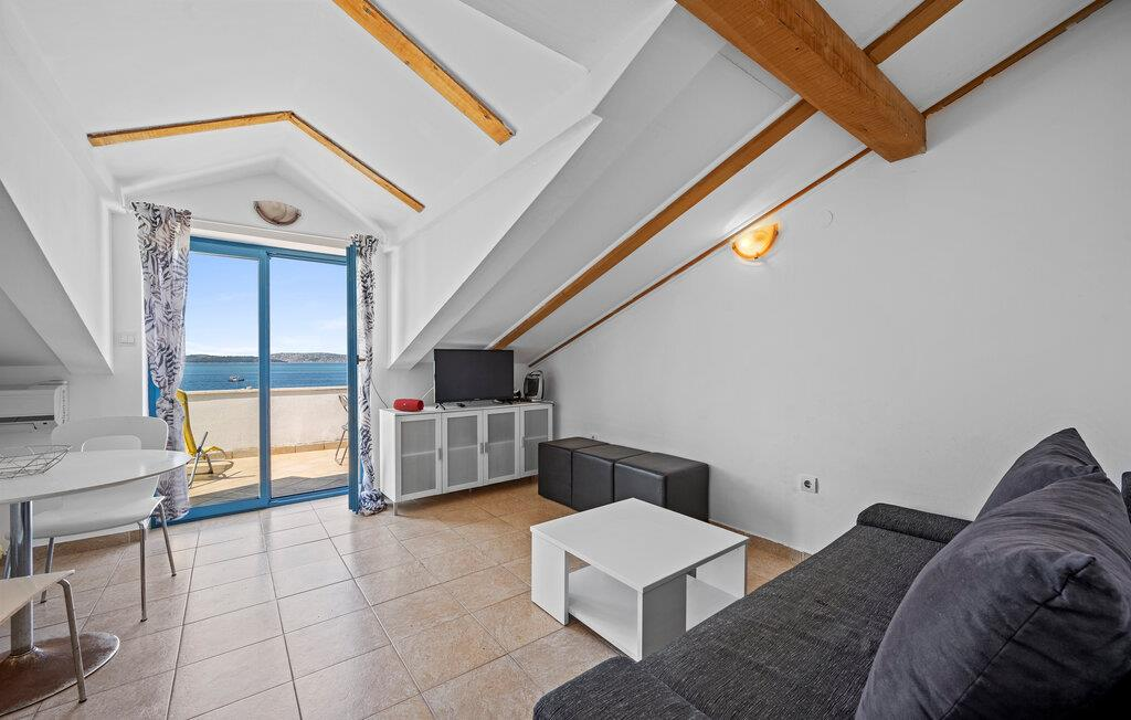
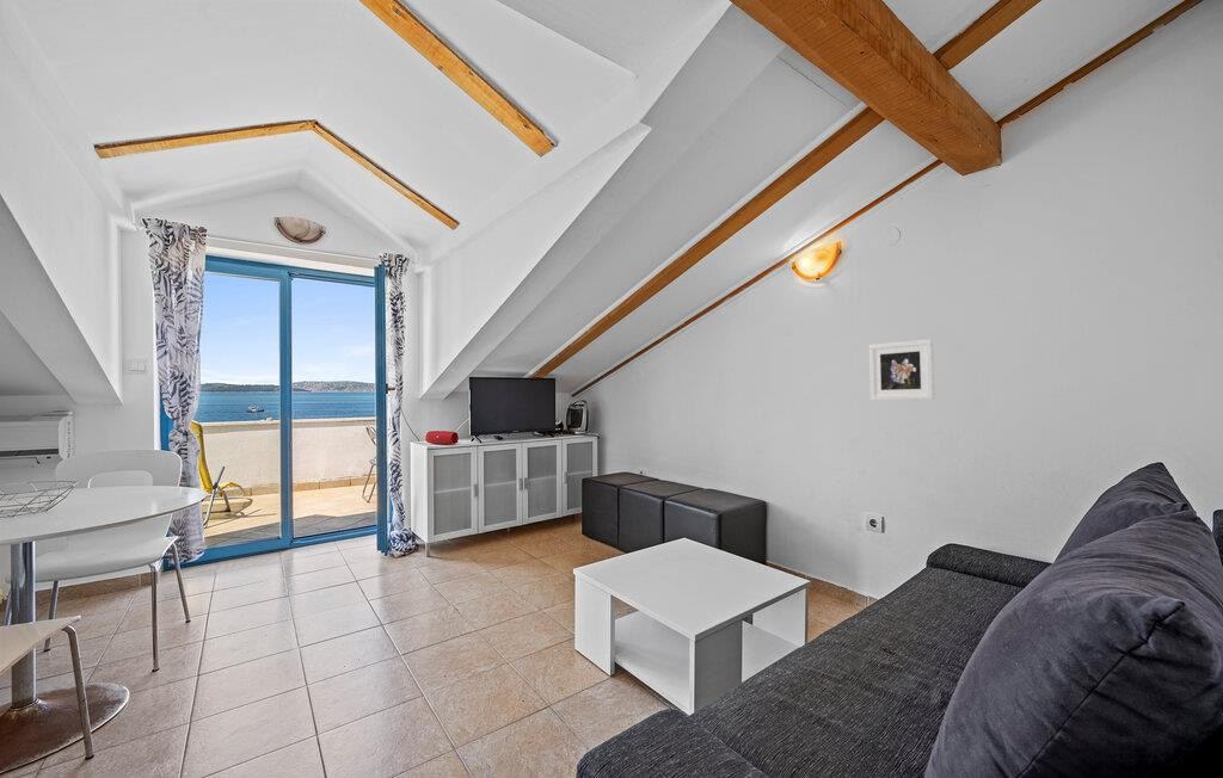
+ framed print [868,338,935,401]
